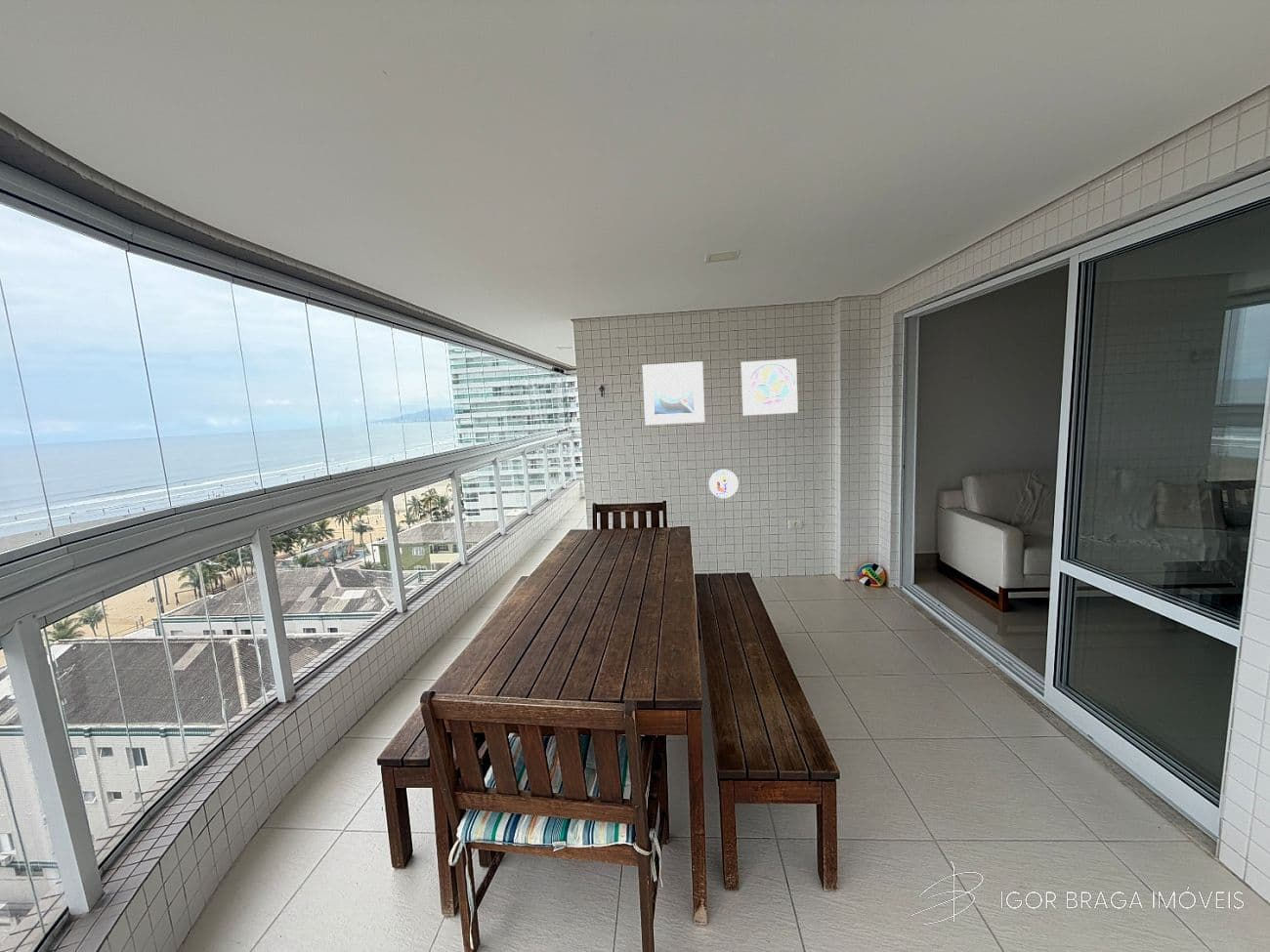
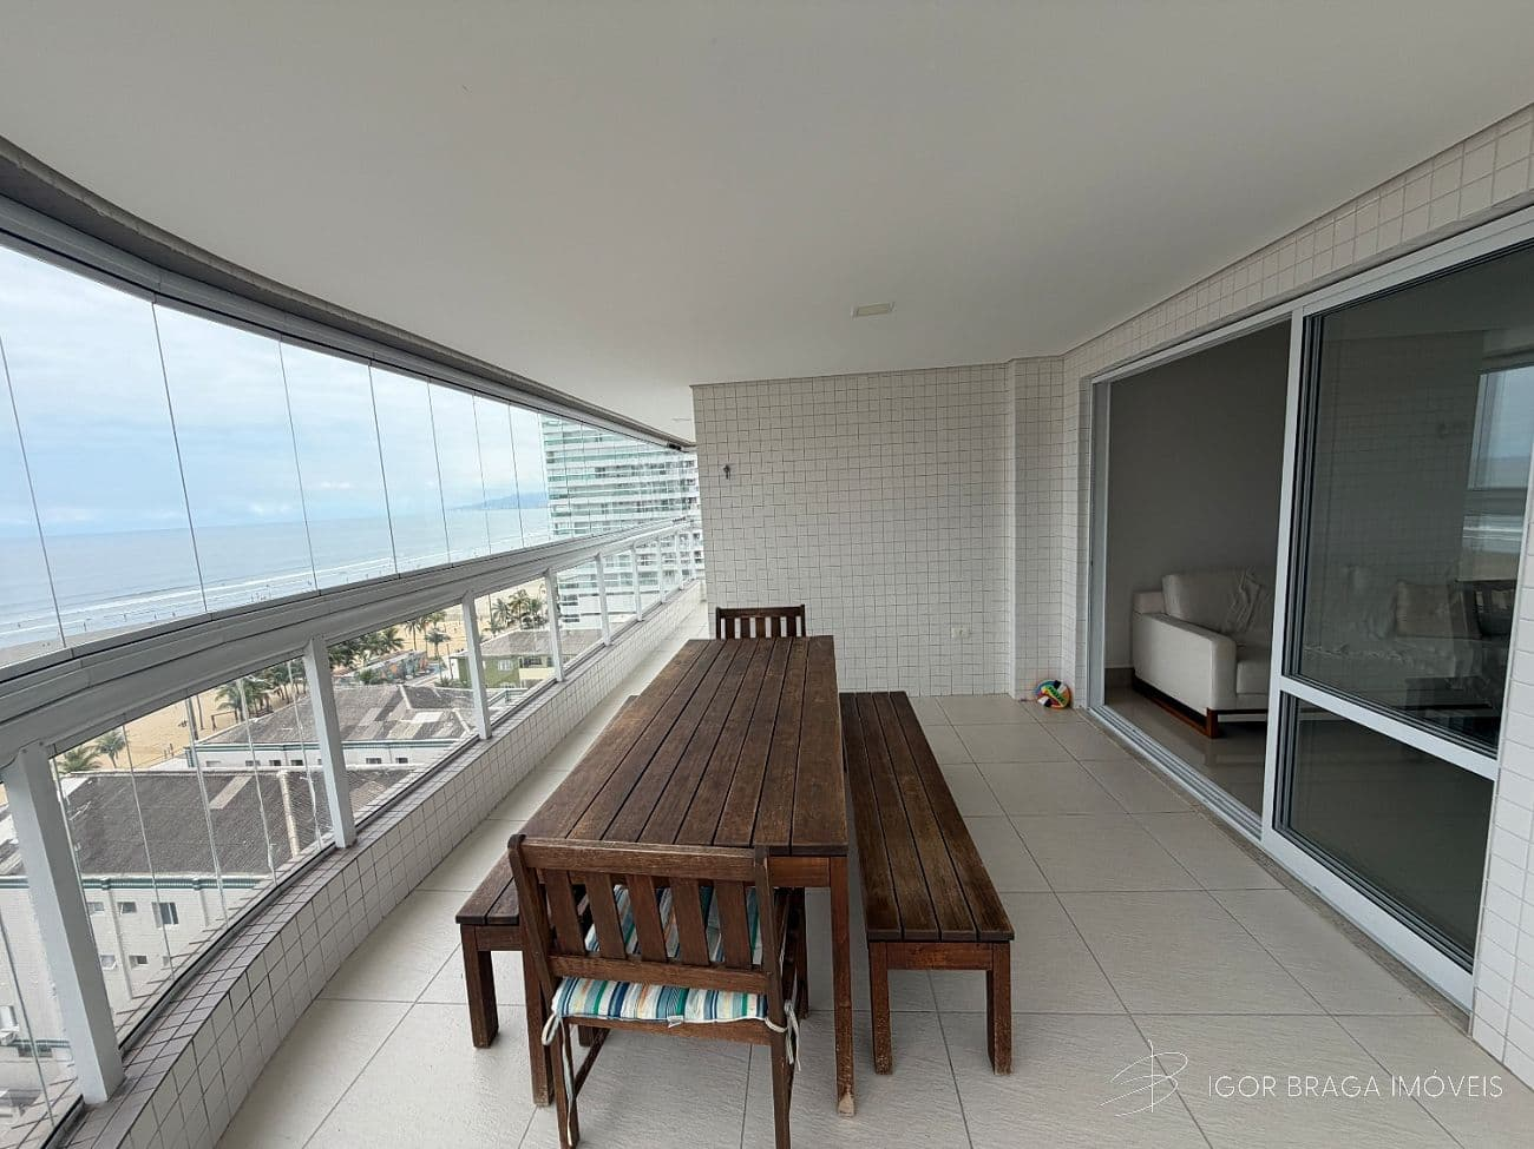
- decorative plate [708,469,740,499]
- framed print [642,360,705,426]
- wall ornament [741,357,799,417]
